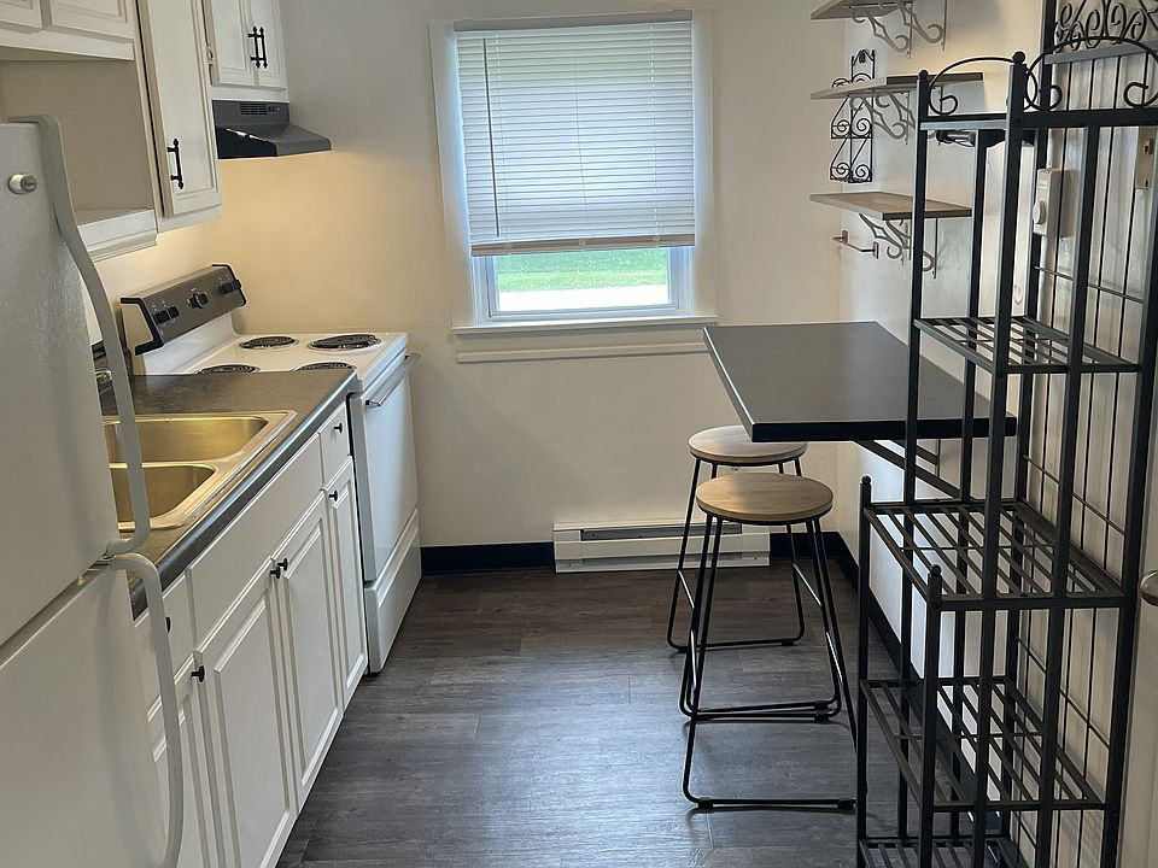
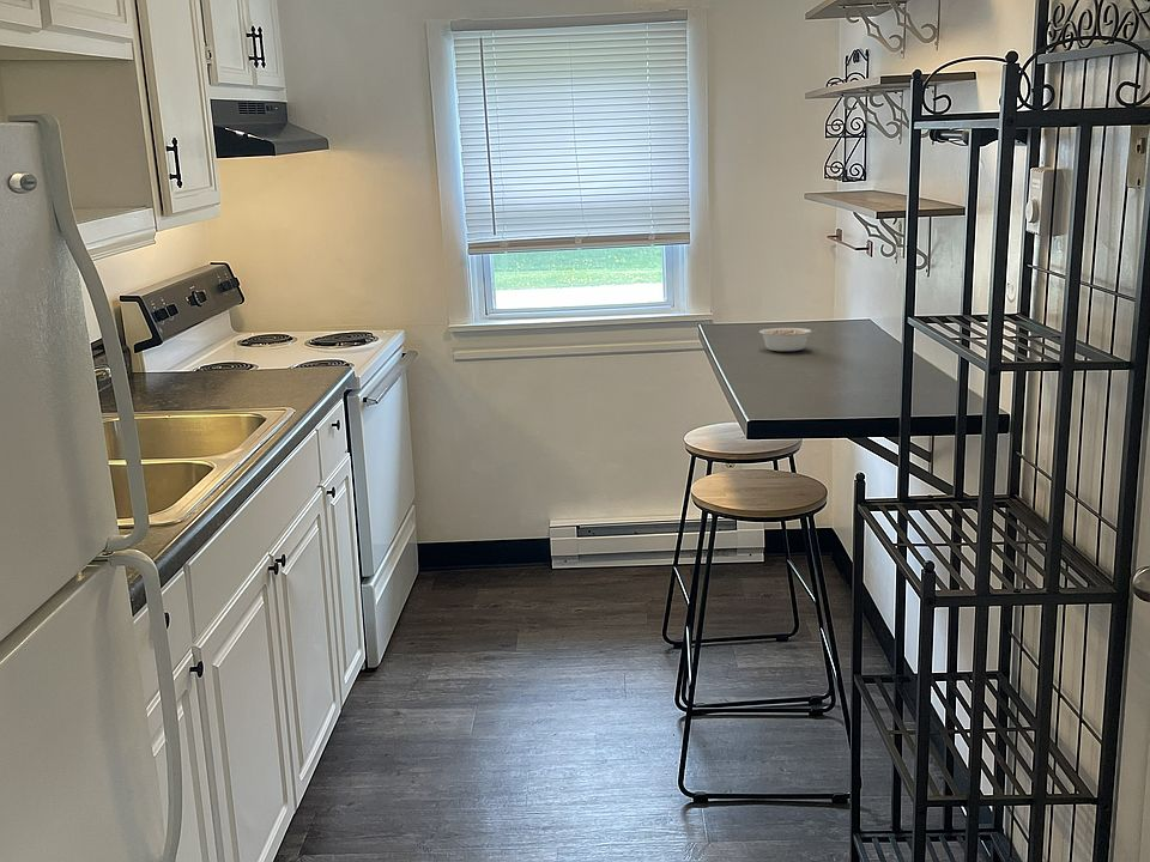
+ legume [758,327,818,352]
